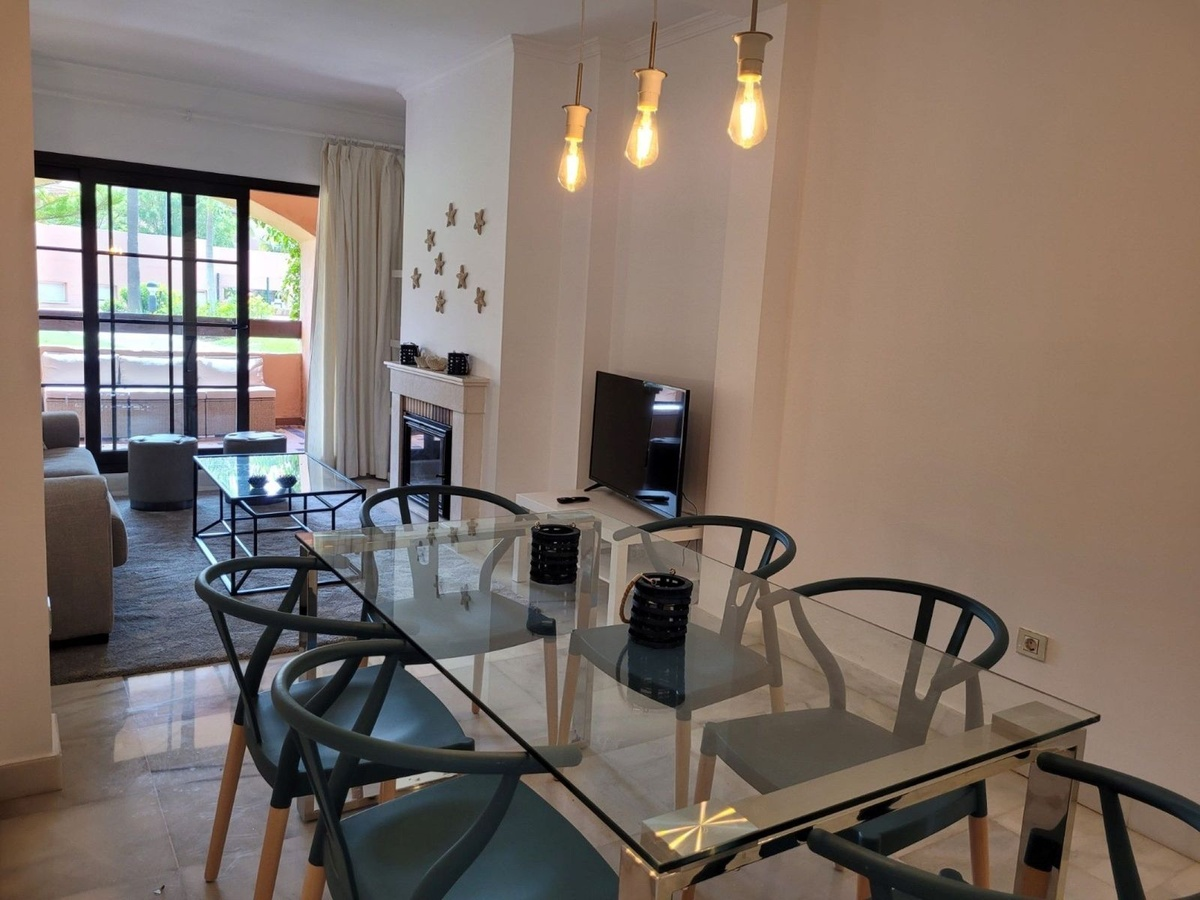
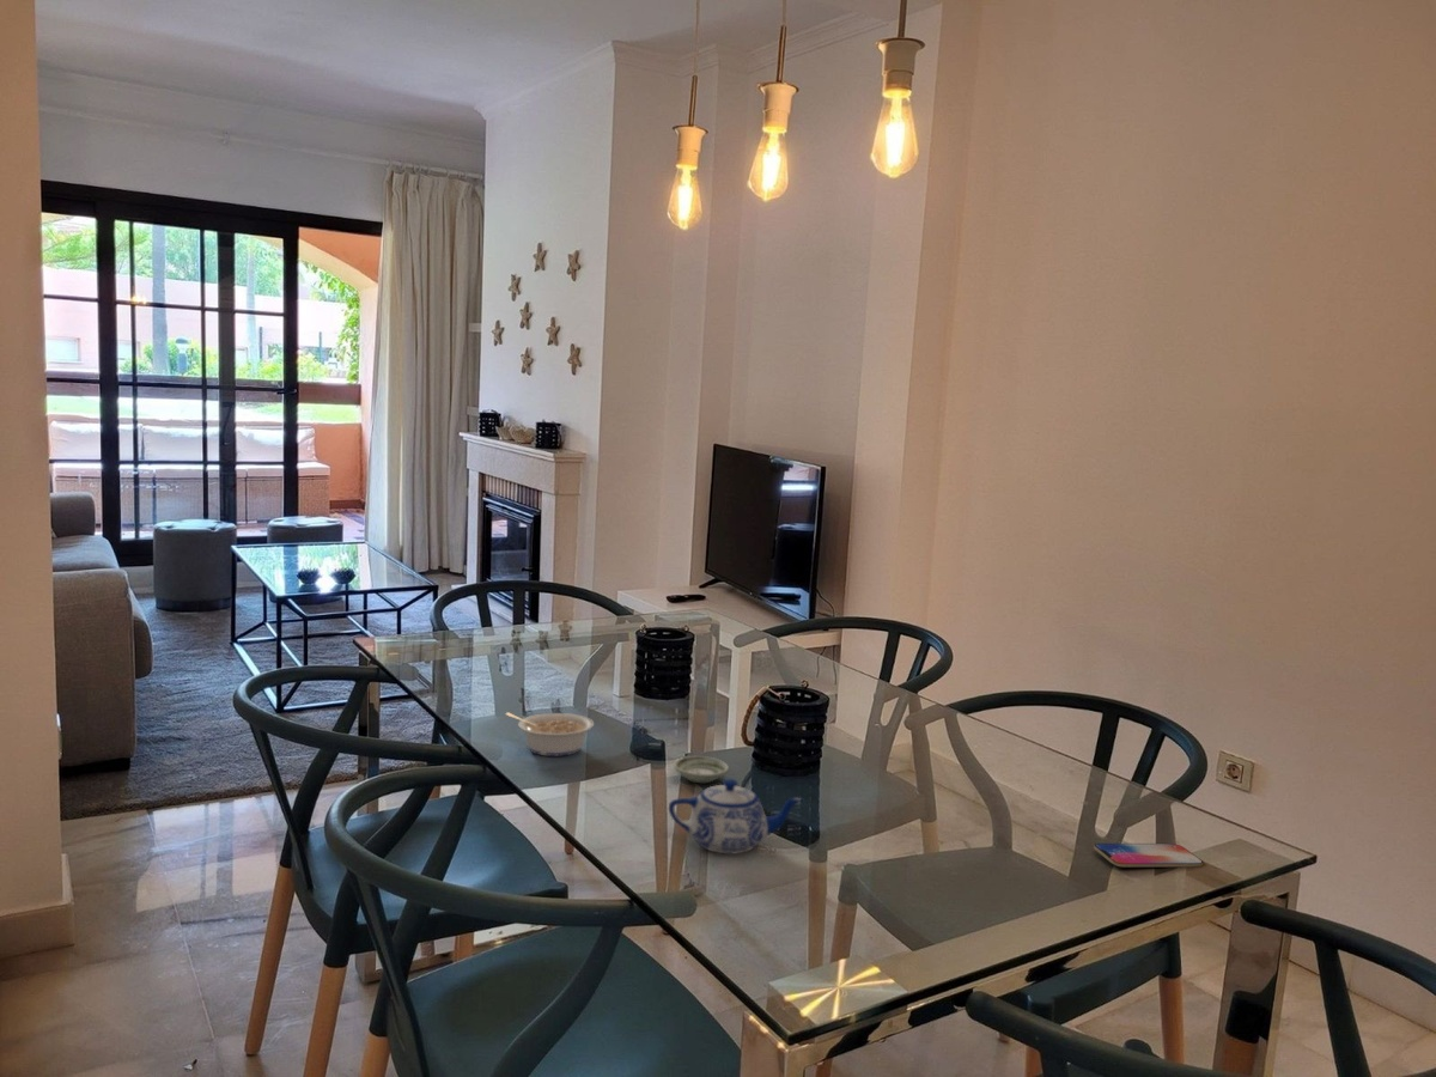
+ legume [505,711,595,757]
+ saucer [673,755,730,784]
+ teapot [668,778,804,854]
+ smartphone [1093,842,1204,868]
